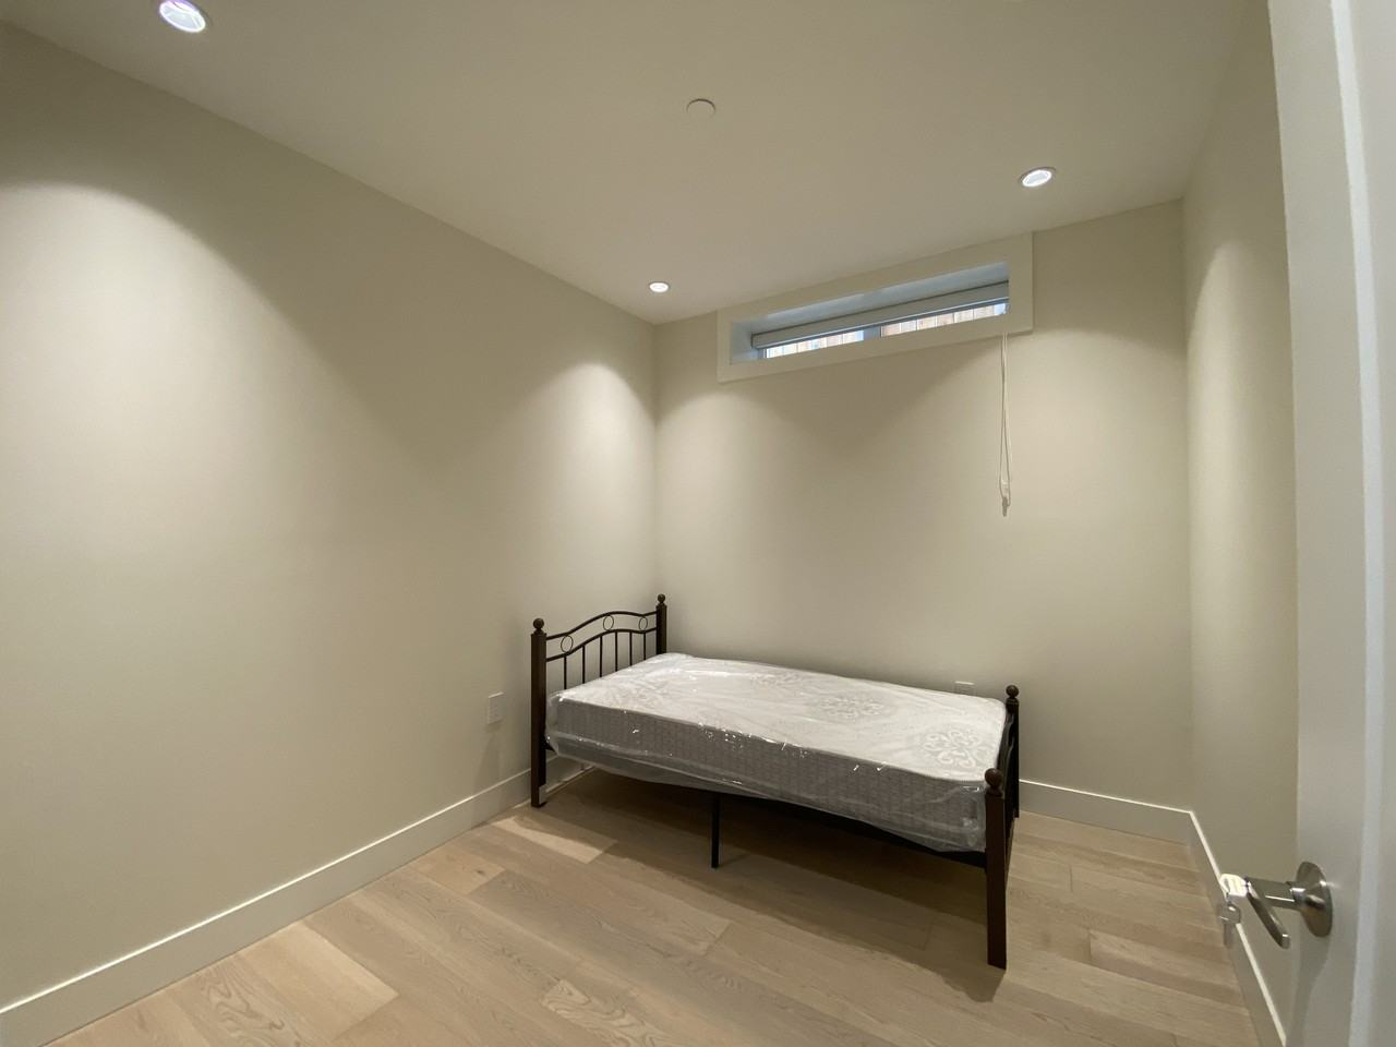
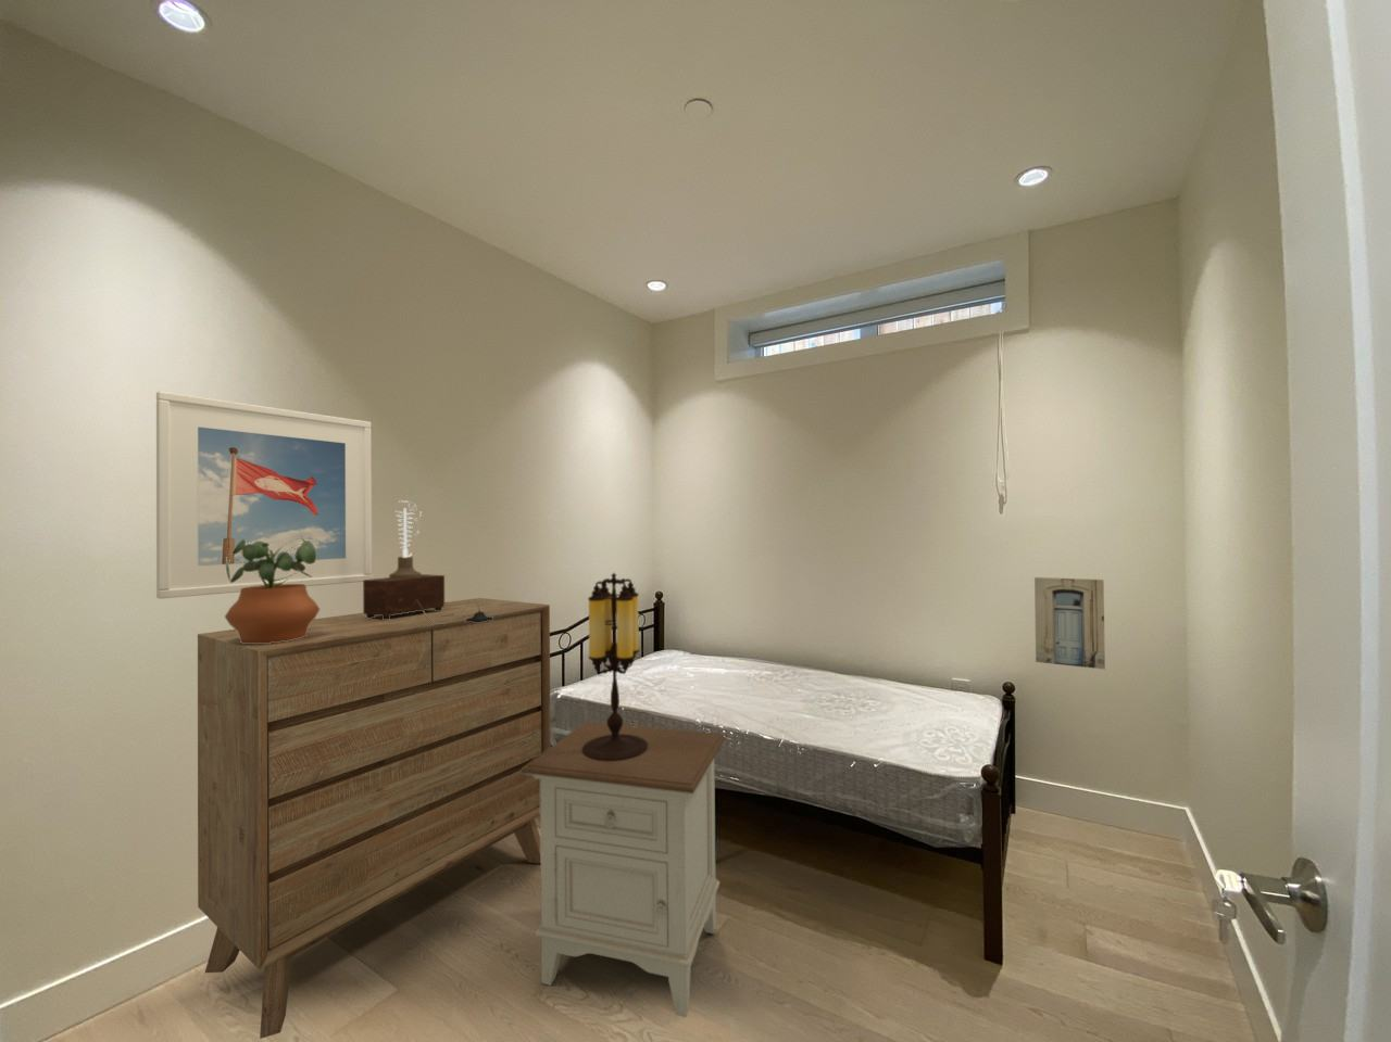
+ dresser [197,597,552,1040]
+ table lamp [361,499,493,624]
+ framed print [156,391,372,600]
+ wall art [1034,577,1106,671]
+ table lamp [583,572,647,761]
+ potted plant [223,537,321,644]
+ nightstand [520,720,727,1018]
